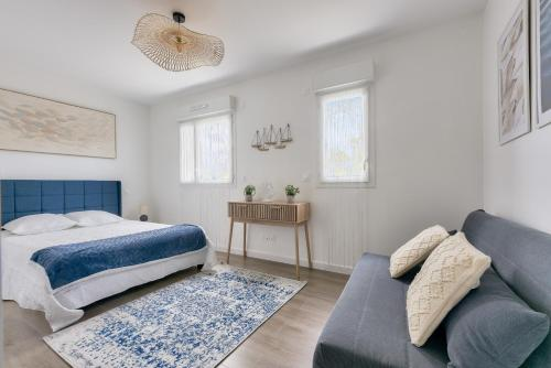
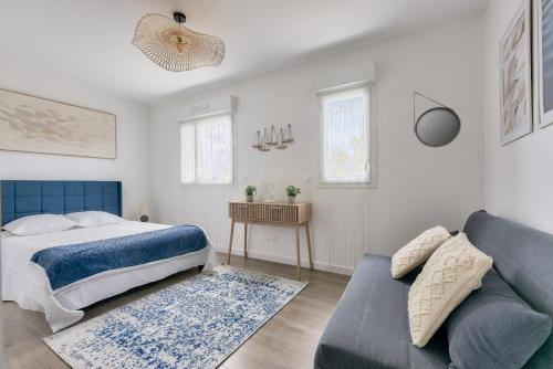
+ home mirror [413,91,462,148]
